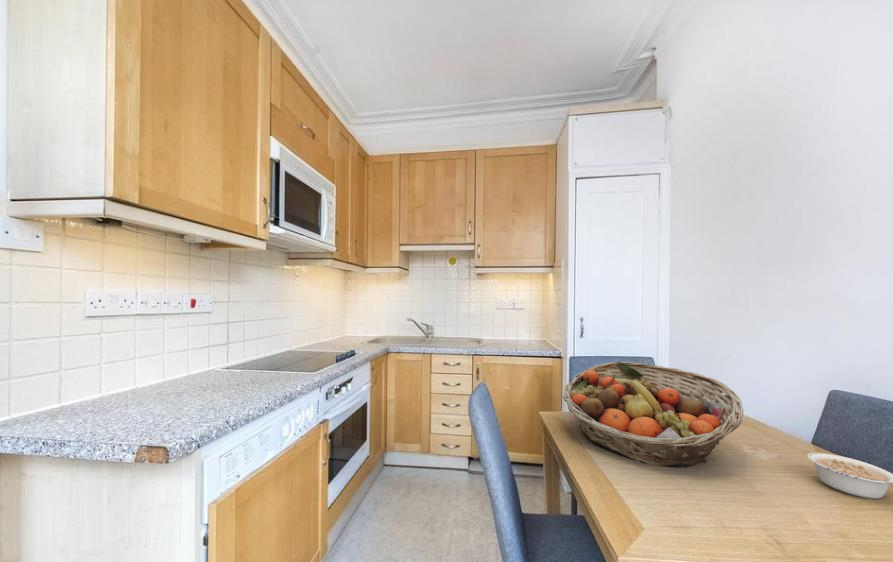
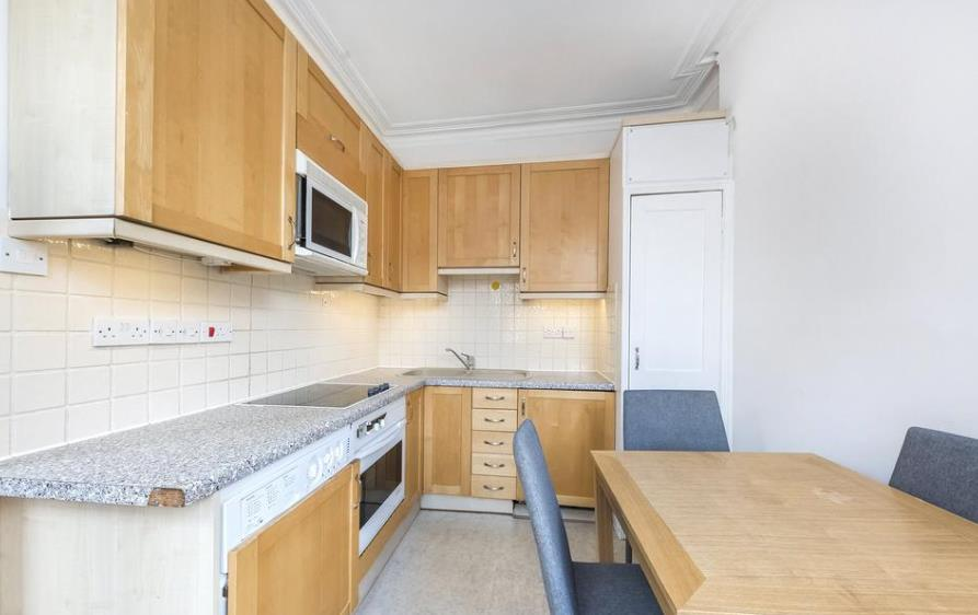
- fruit basket [562,361,744,469]
- legume [806,452,893,500]
